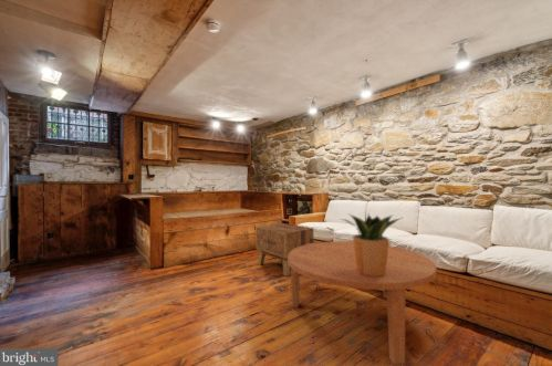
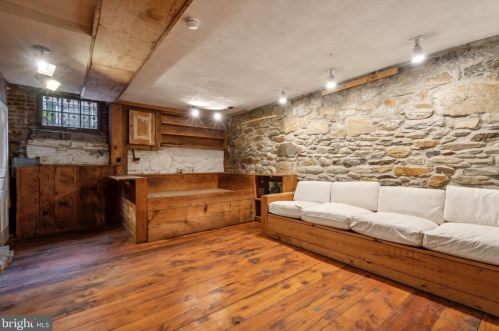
- coffee table [288,240,438,366]
- side table [254,222,315,278]
- potted plant [340,213,403,276]
